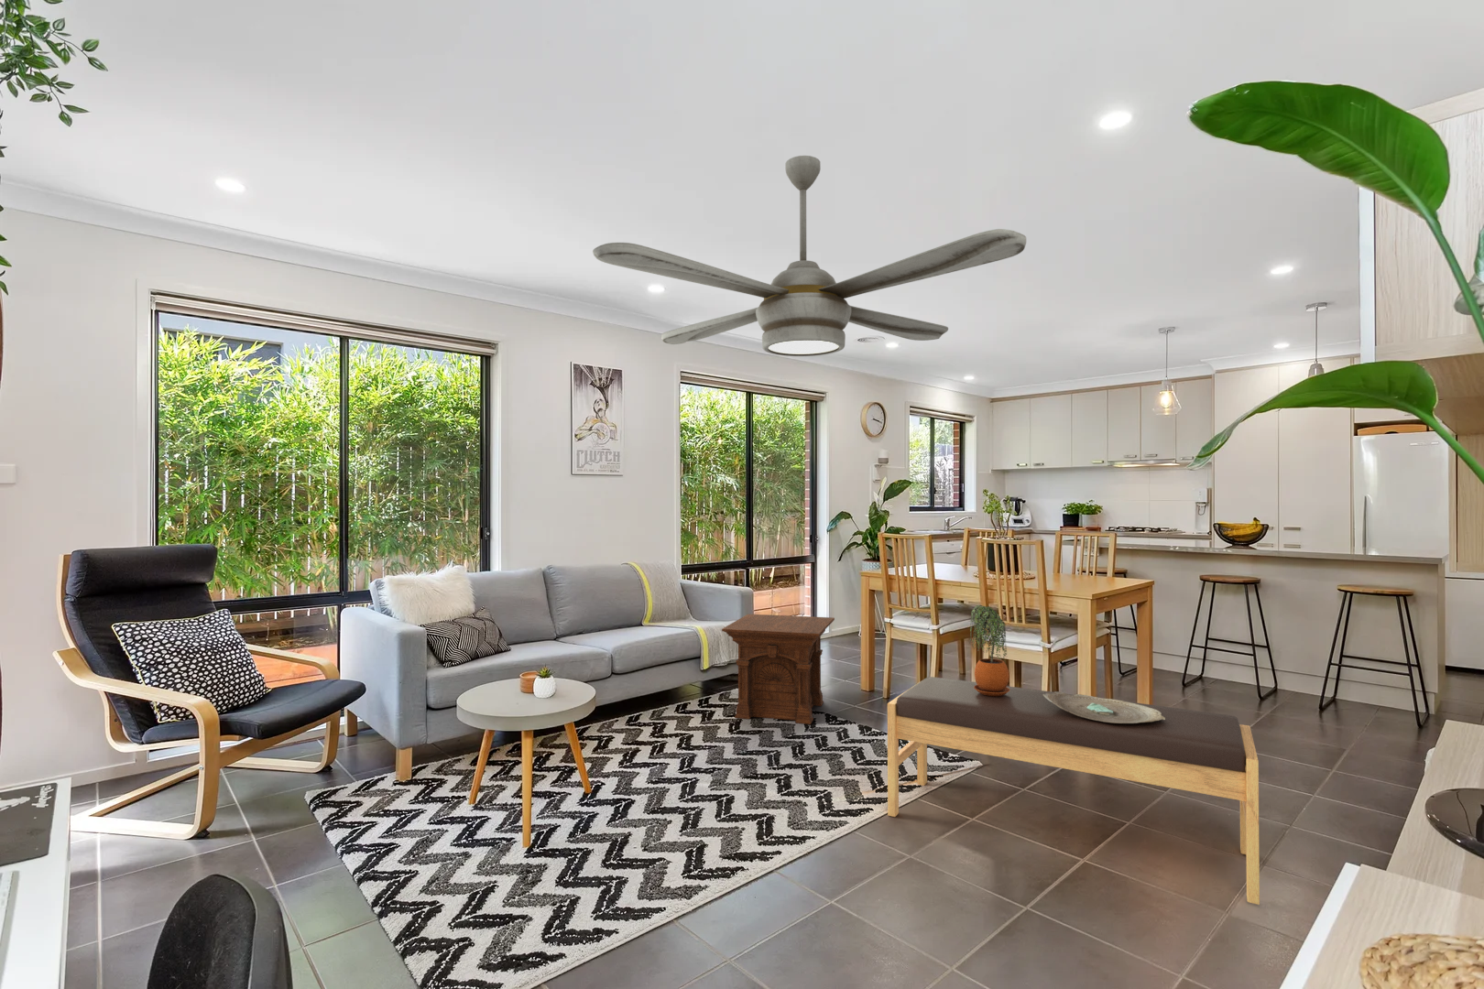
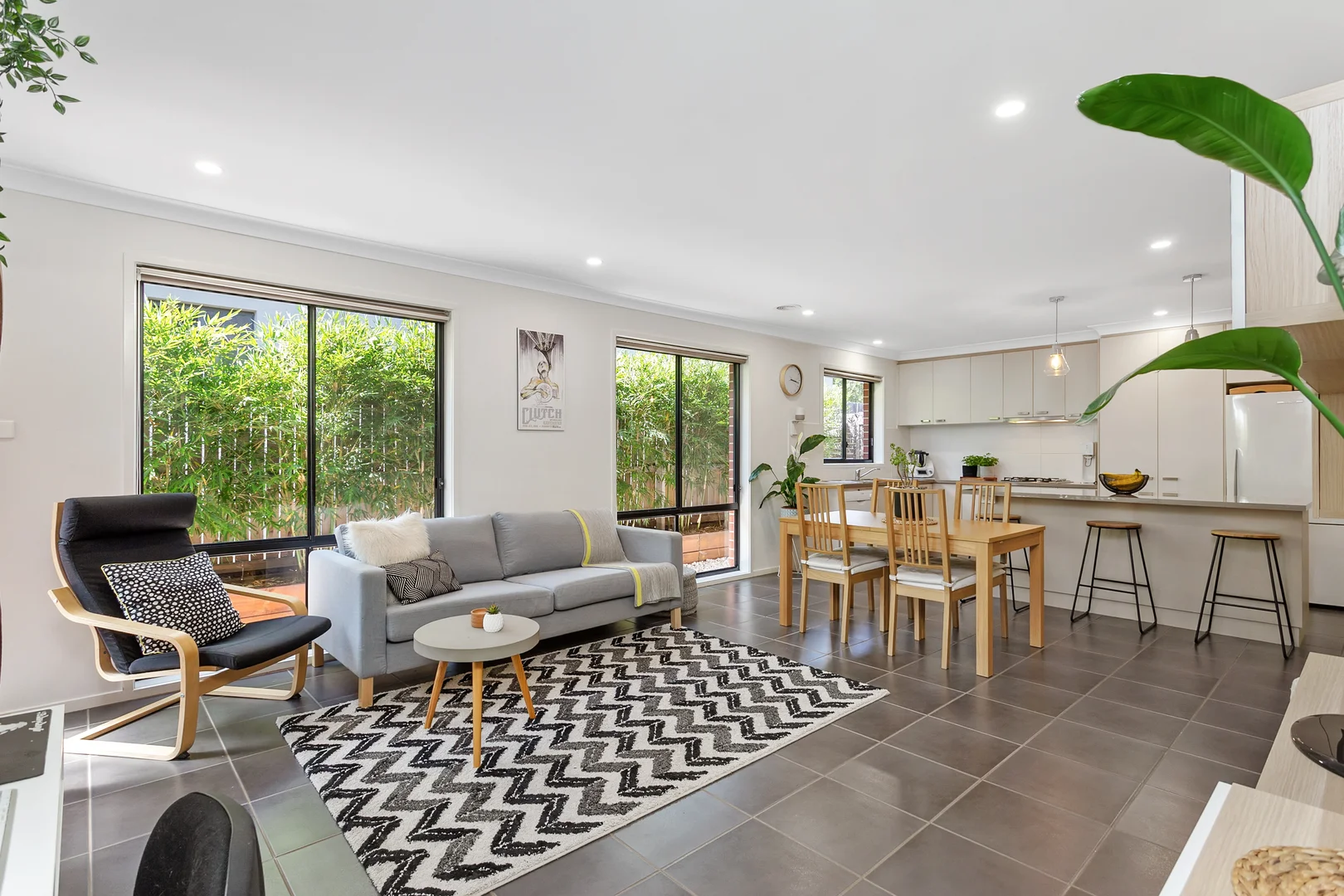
- side table [721,614,836,725]
- ceiling fan [592,155,1027,358]
- bench [887,676,1261,906]
- potted plant [969,605,1010,696]
- decorative bowl [1042,691,1165,723]
